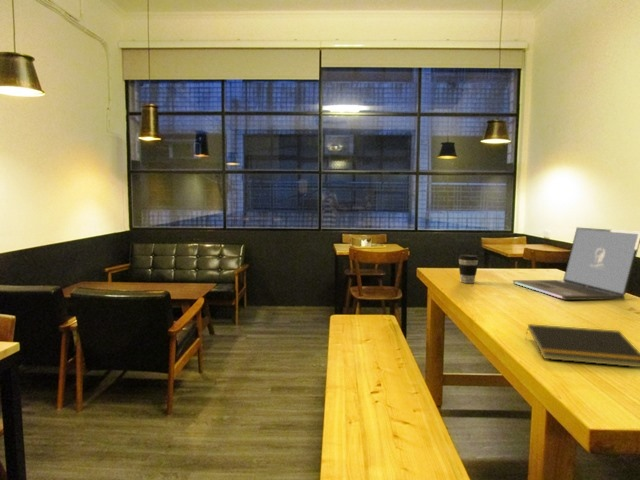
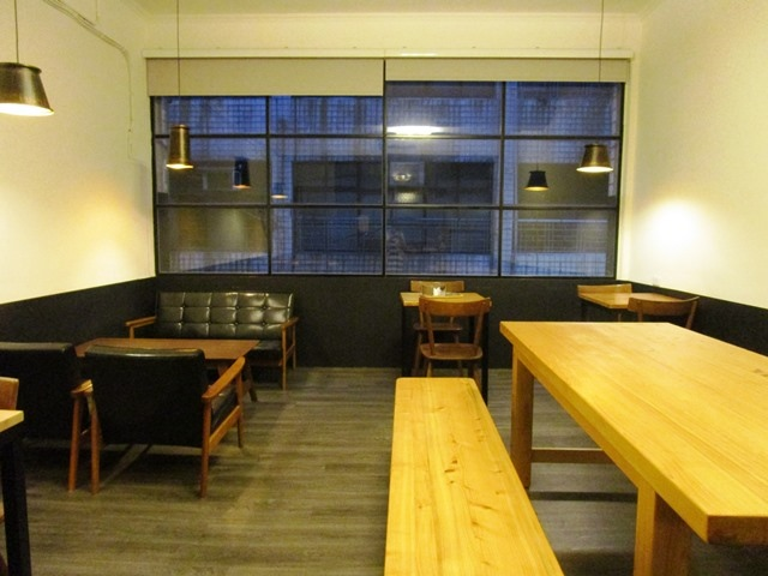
- laptop [512,226,640,301]
- coffee cup [457,254,480,284]
- notepad [524,323,640,368]
